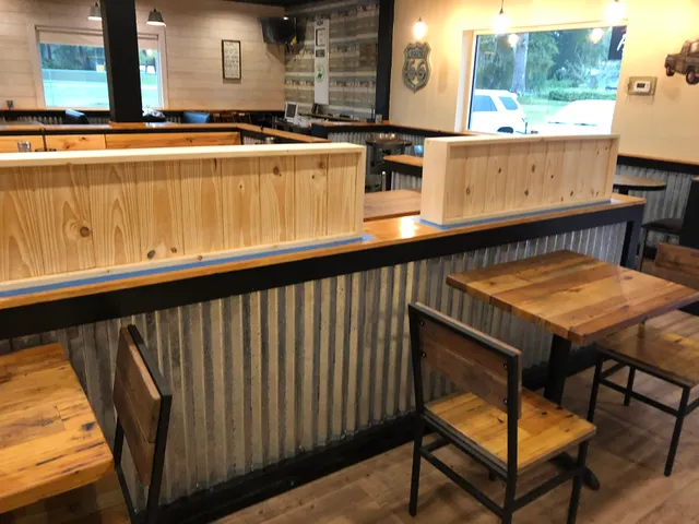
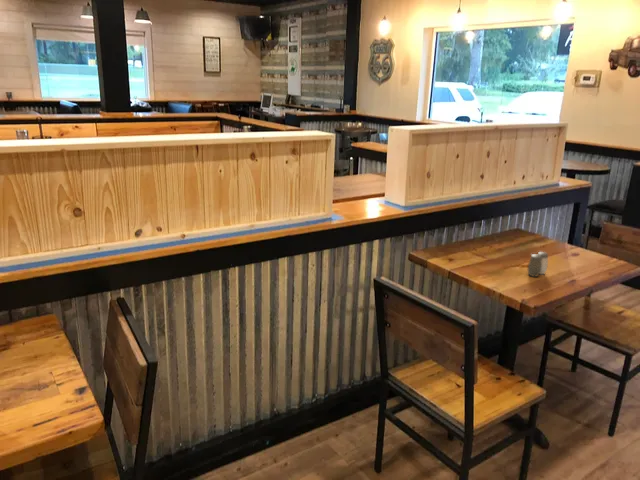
+ salt and pepper shaker [526,251,549,278]
